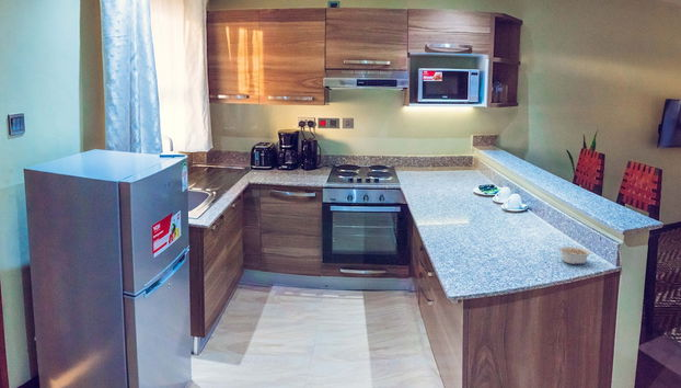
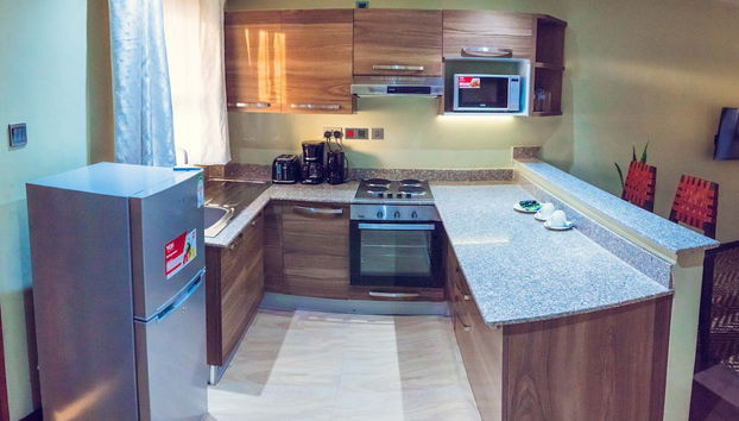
- legume [558,246,592,265]
